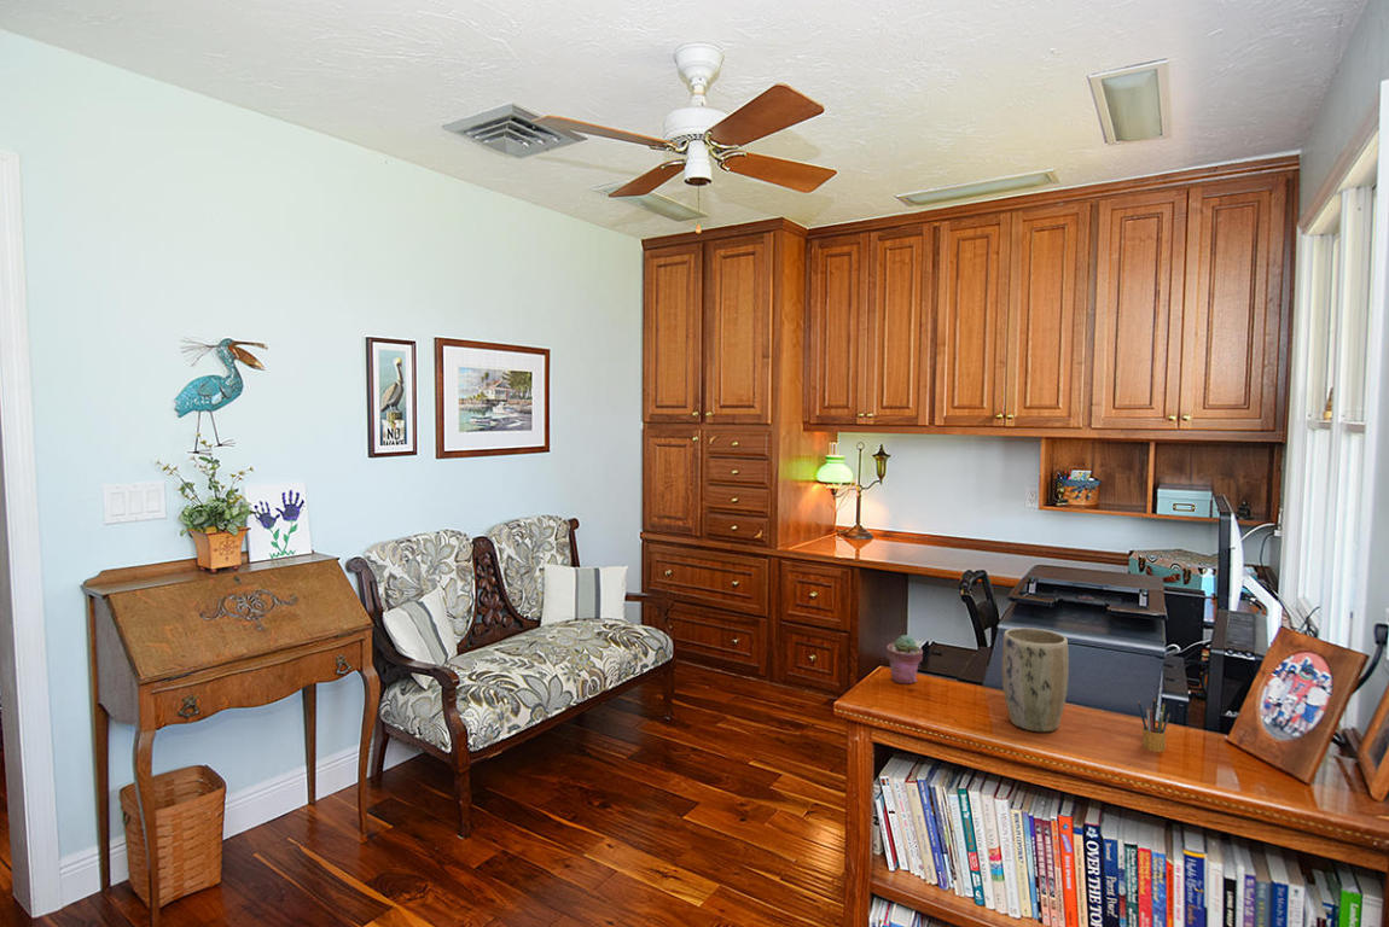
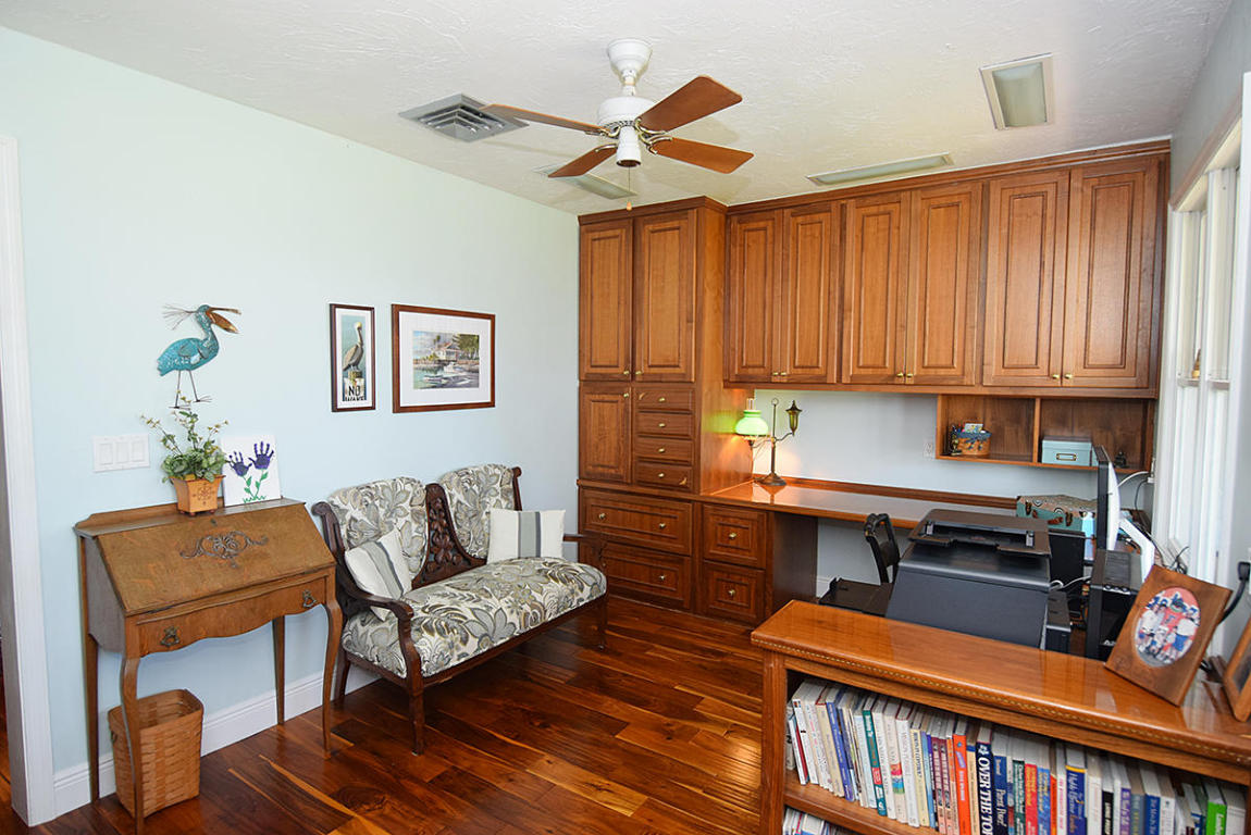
- potted succulent [885,634,924,684]
- plant pot [1001,626,1070,733]
- pencil box [1137,696,1170,753]
